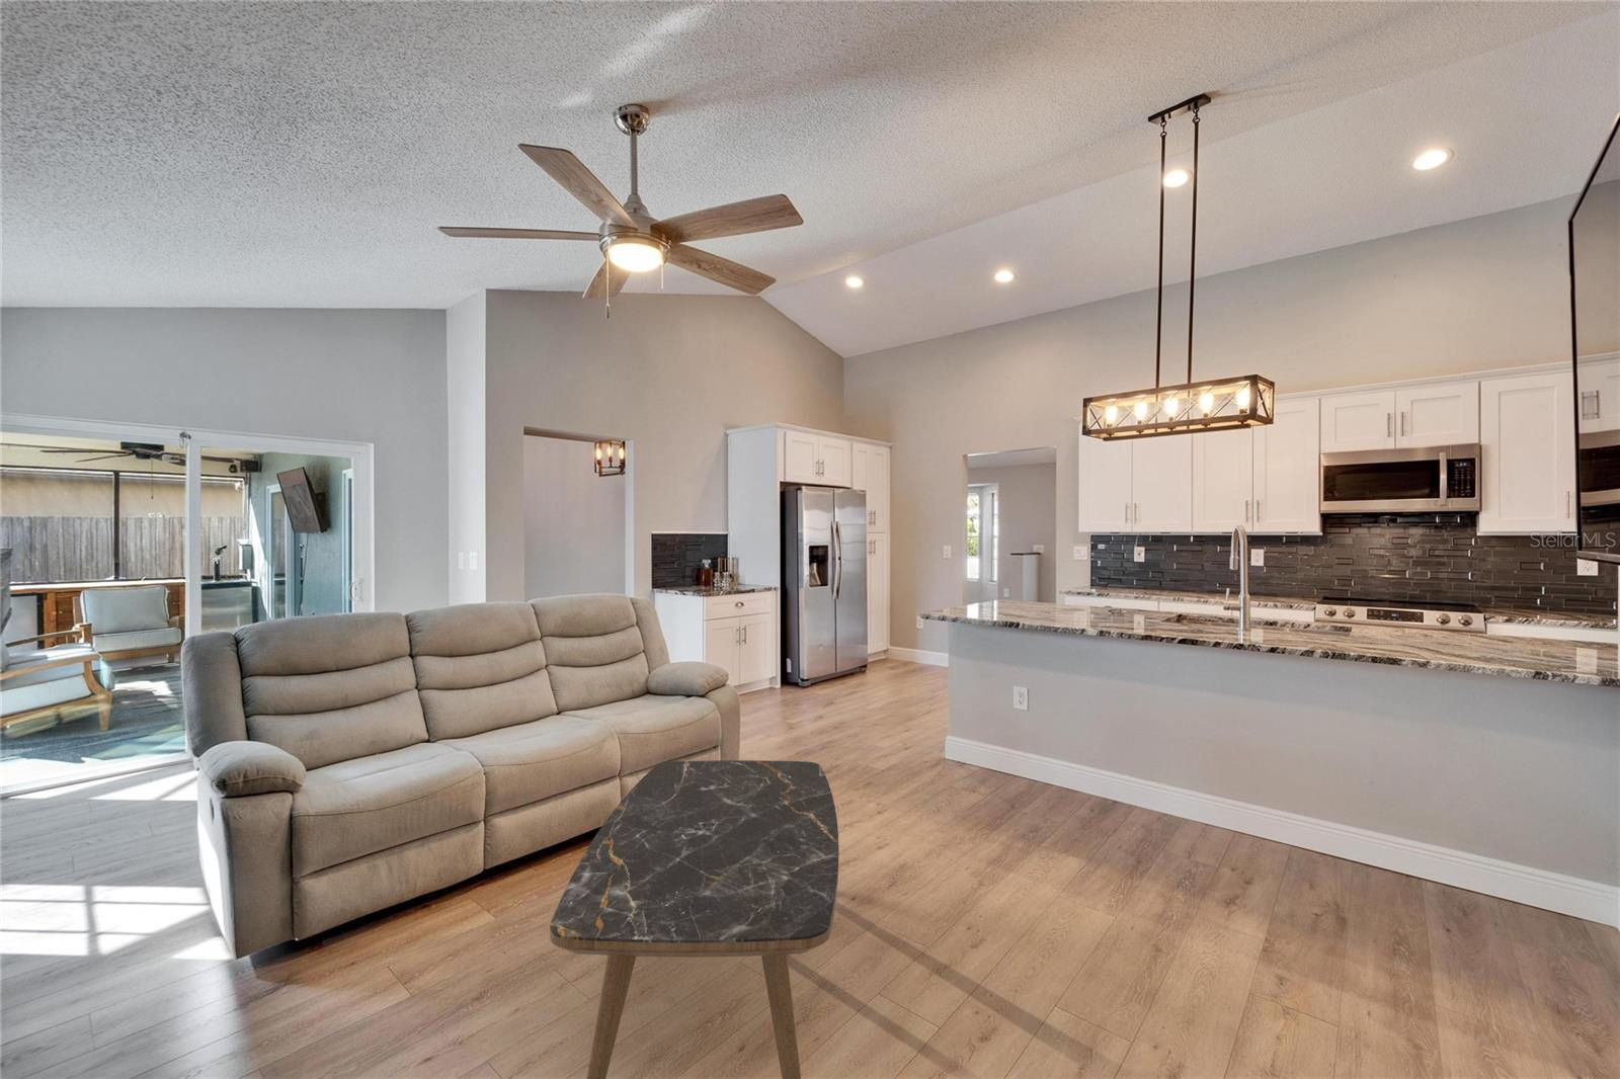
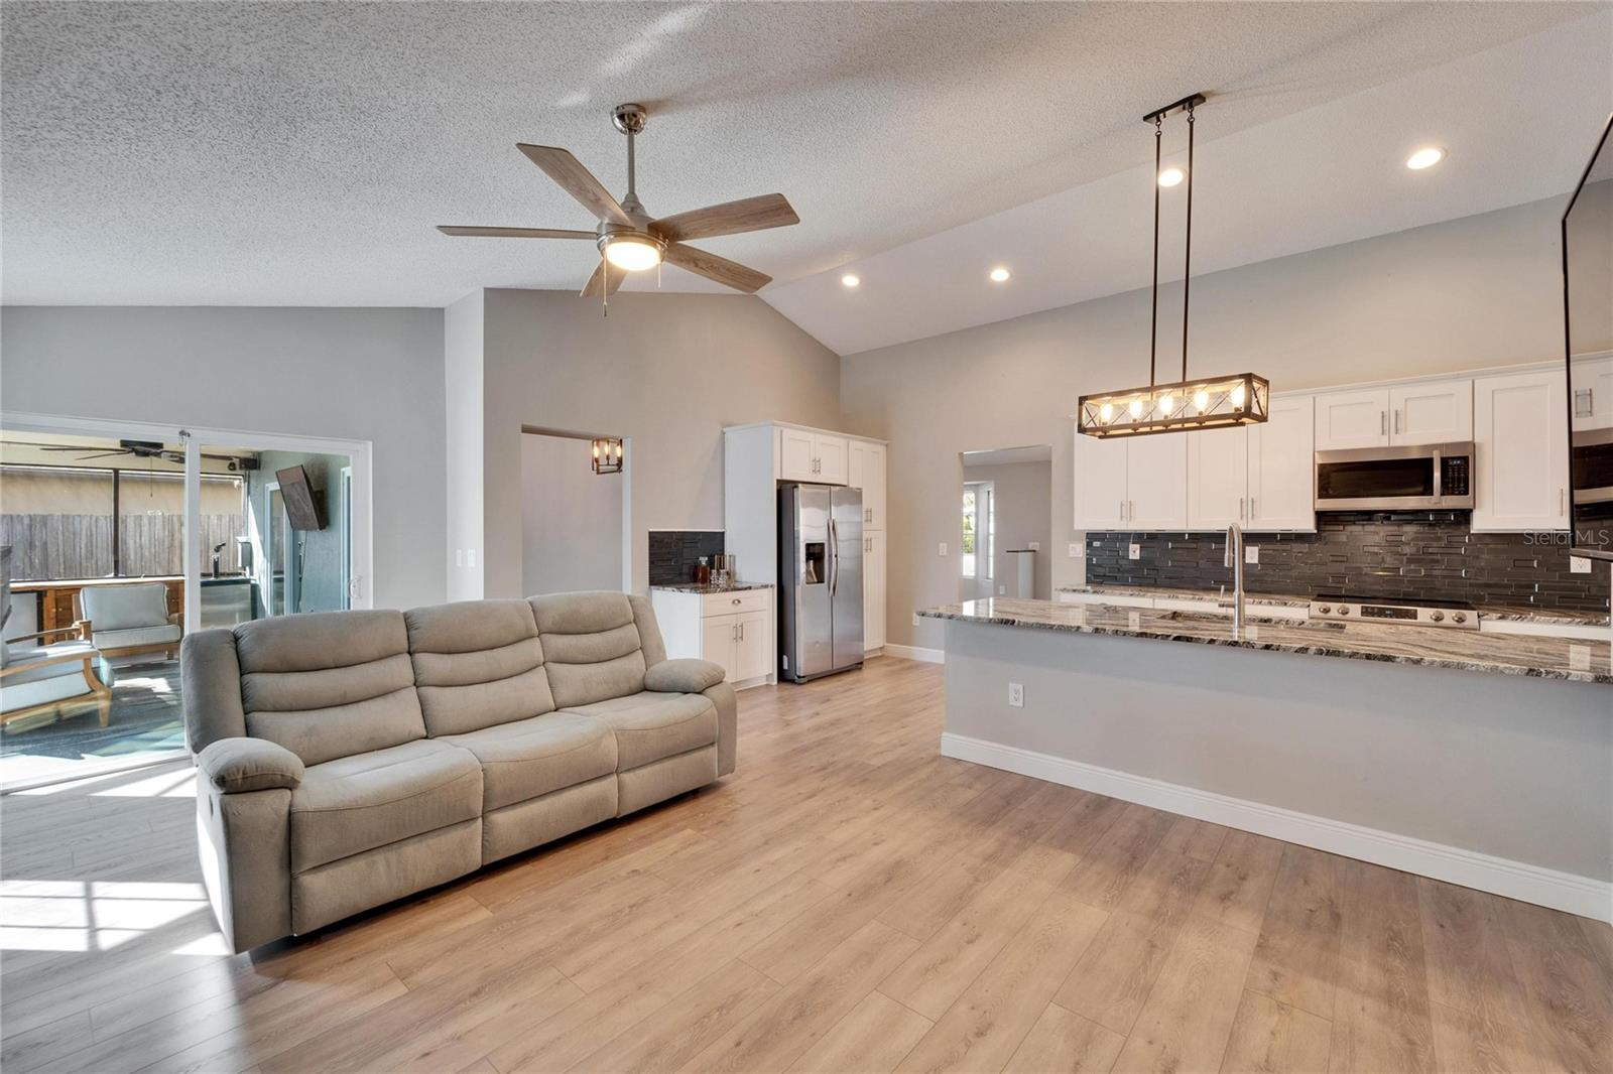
- coffee table [549,759,840,1079]
